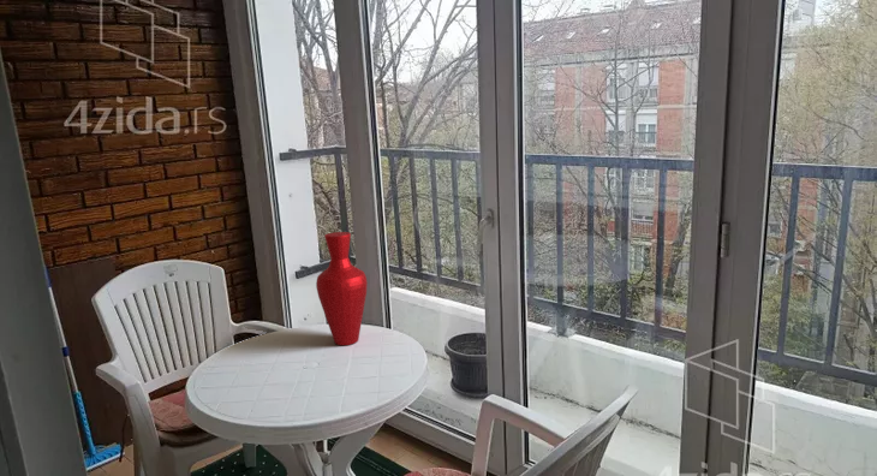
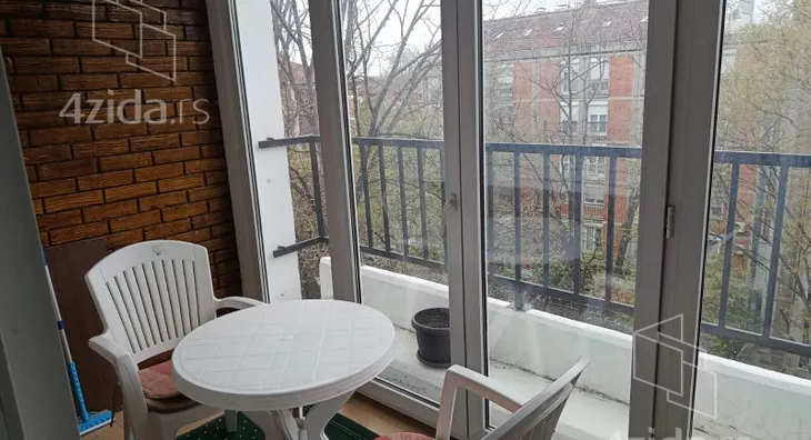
- vase [315,231,369,346]
